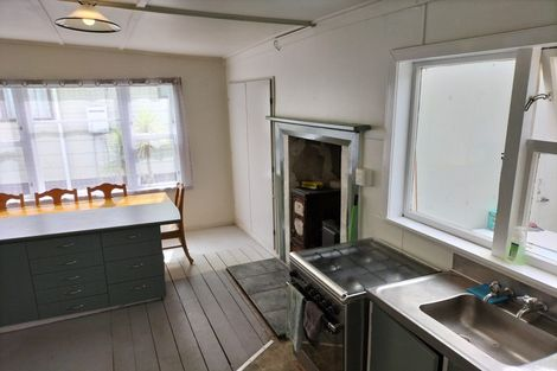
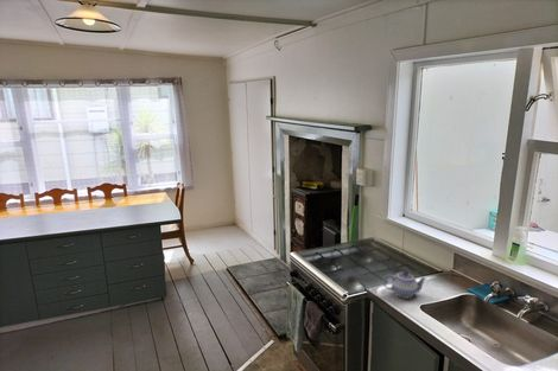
+ teapot [382,270,427,300]
